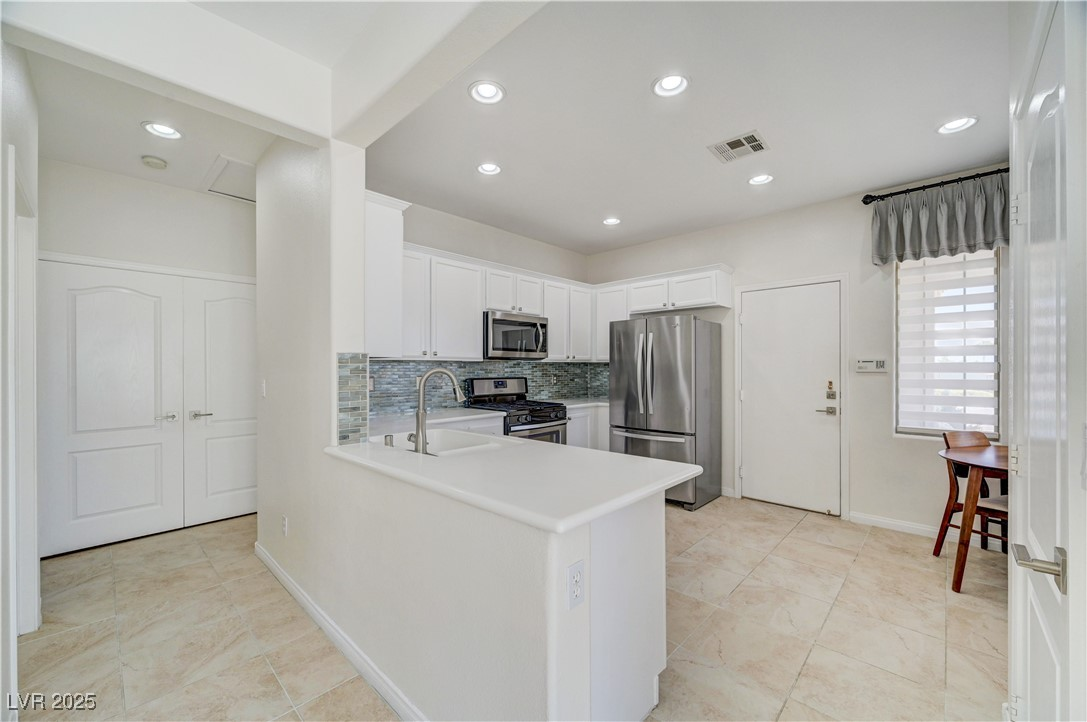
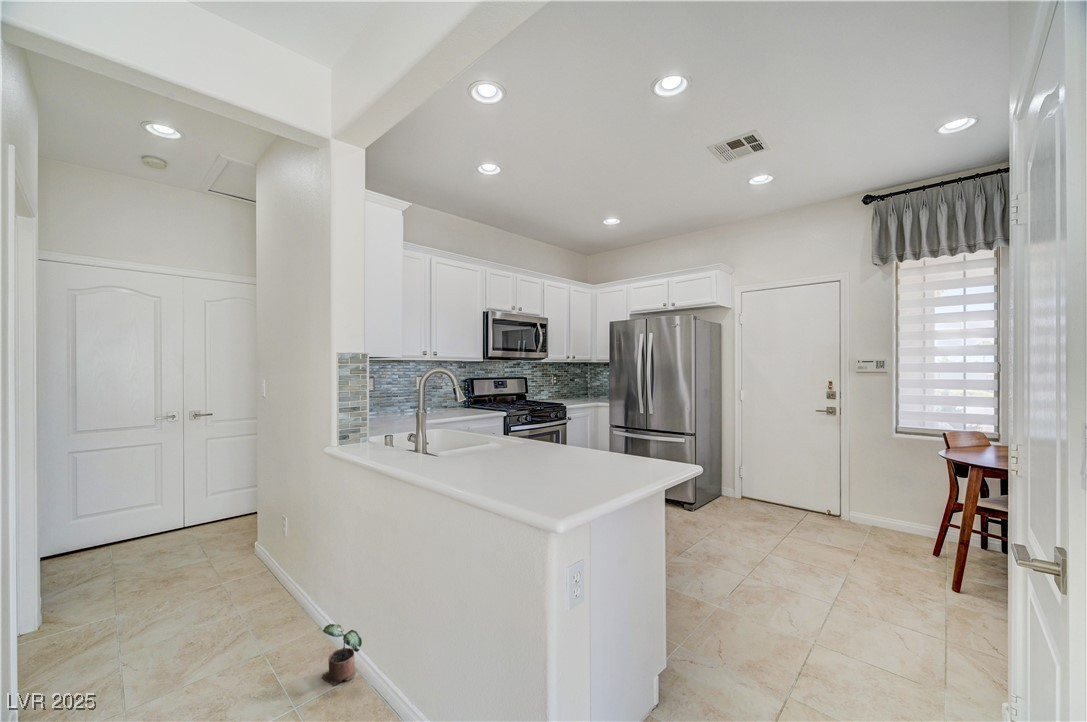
+ potted plant [321,623,363,686]
